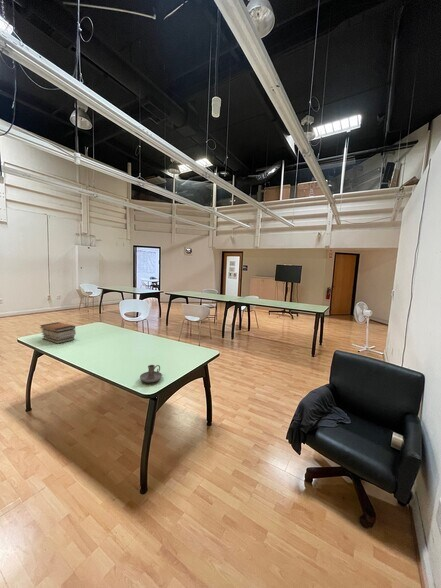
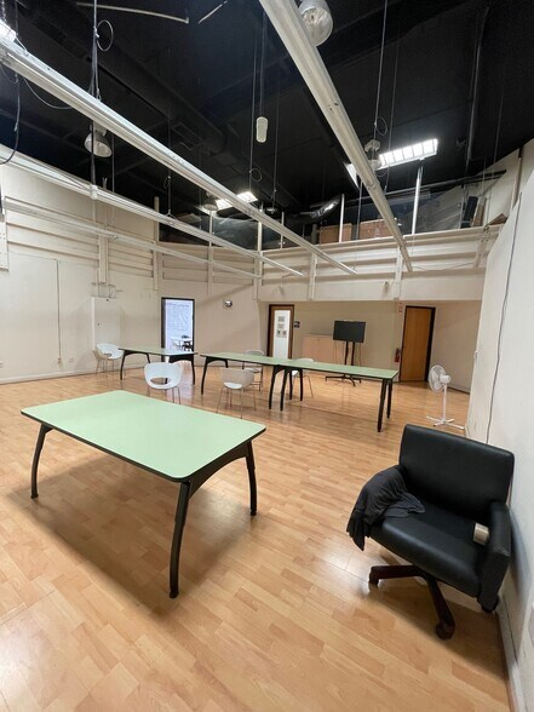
- book stack [39,321,77,345]
- candle holder [139,364,163,384]
